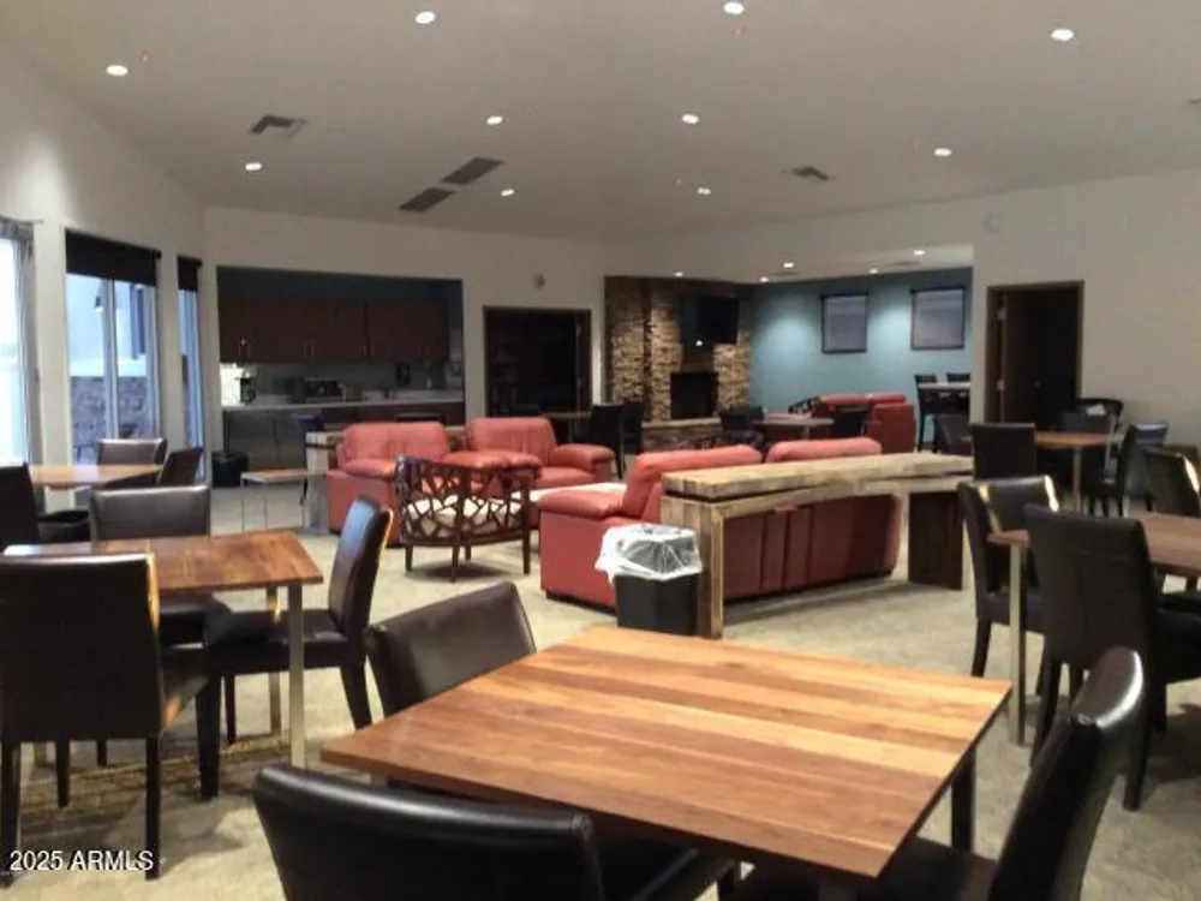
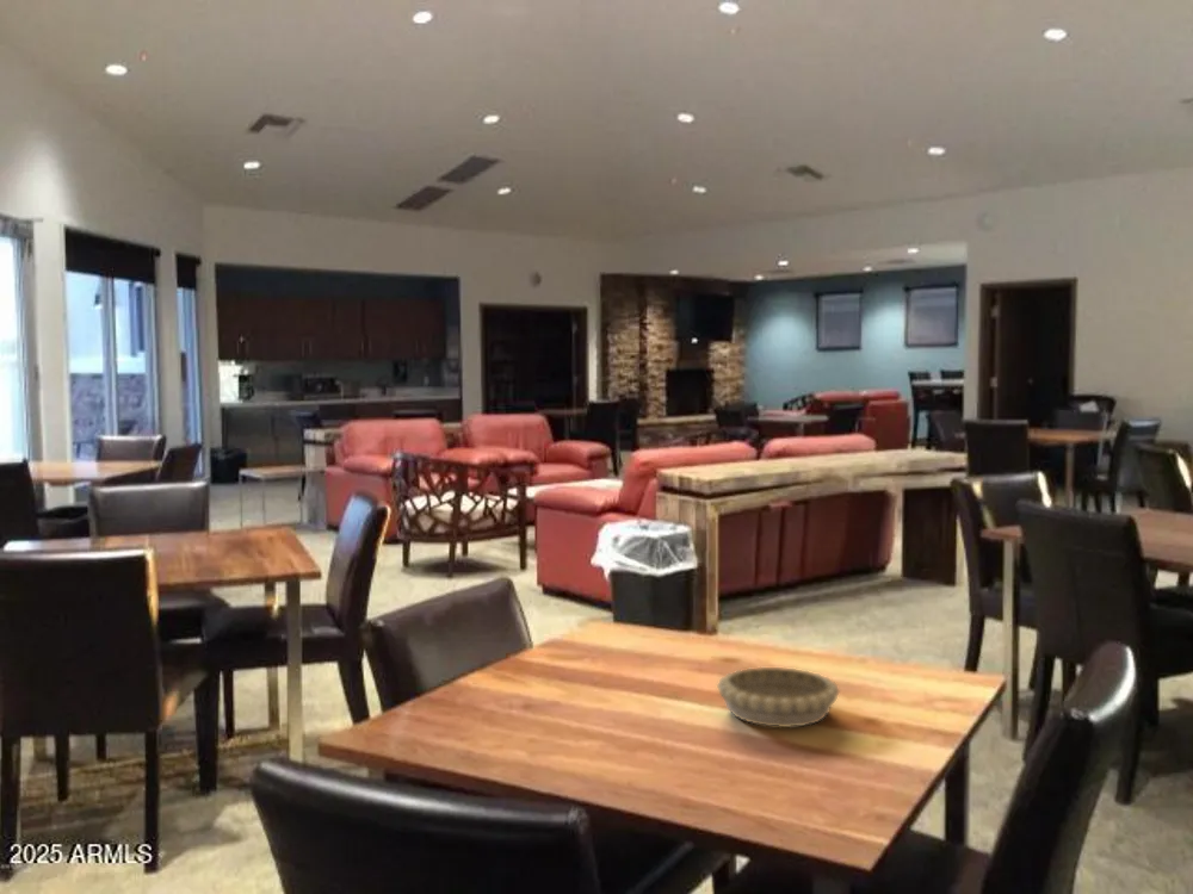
+ decorative bowl [716,666,840,728]
